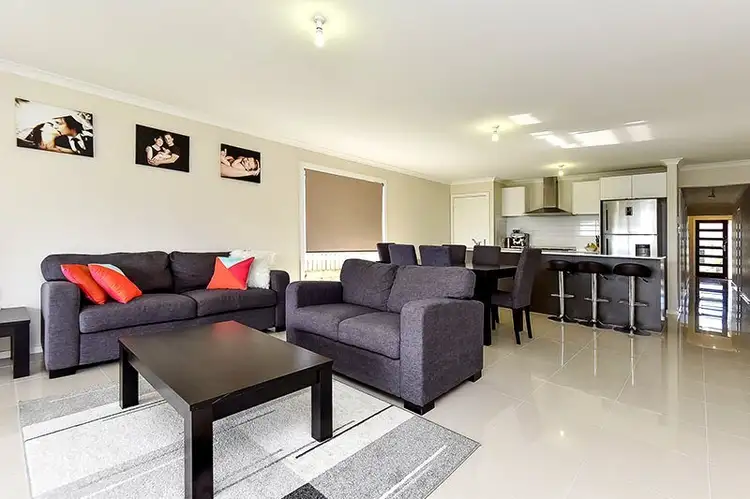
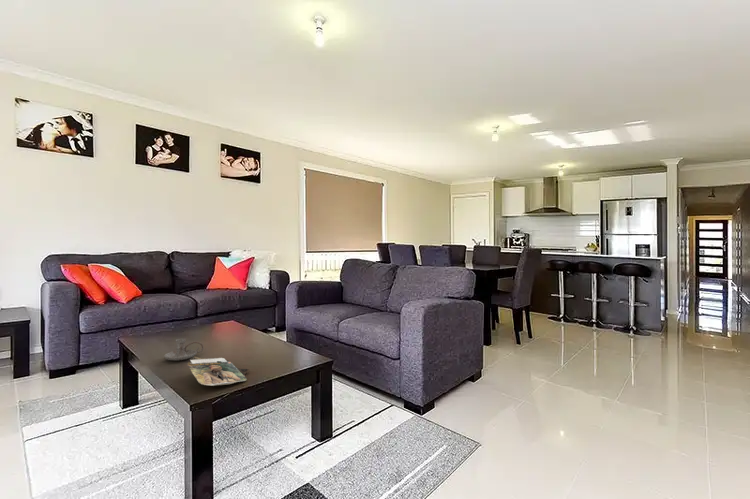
+ candle holder [163,338,204,361]
+ magazine [186,356,250,387]
